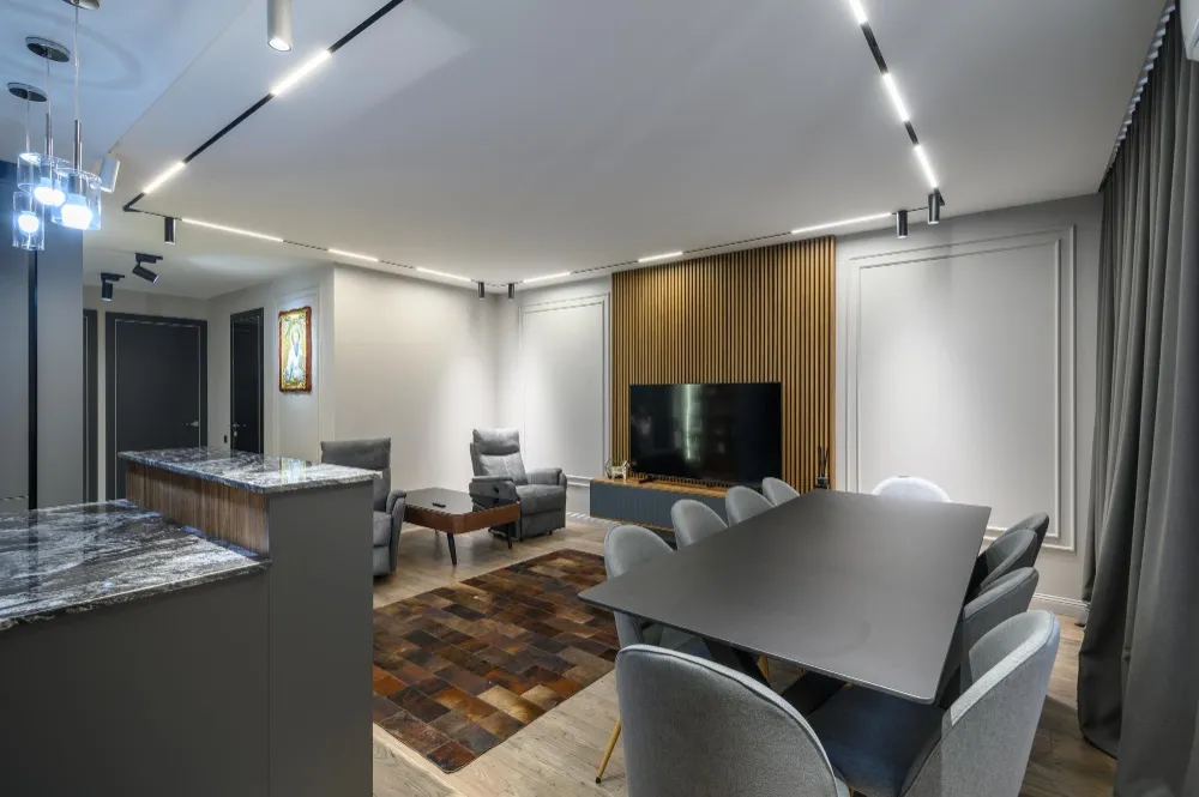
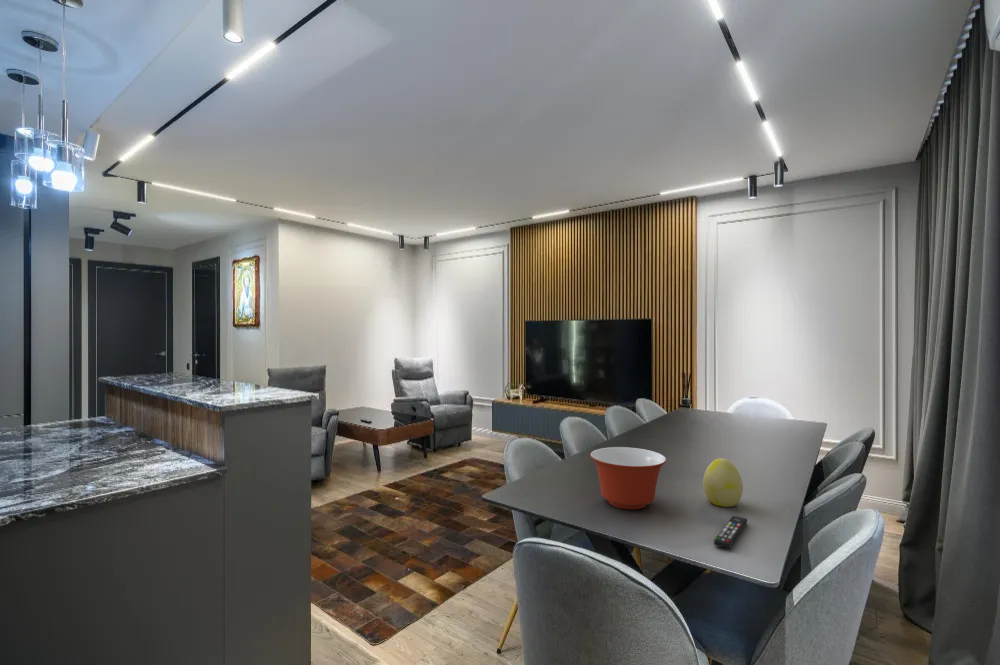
+ decorative egg [702,457,744,508]
+ remote control [713,515,748,549]
+ mixing bowl [589,446,667,510]
